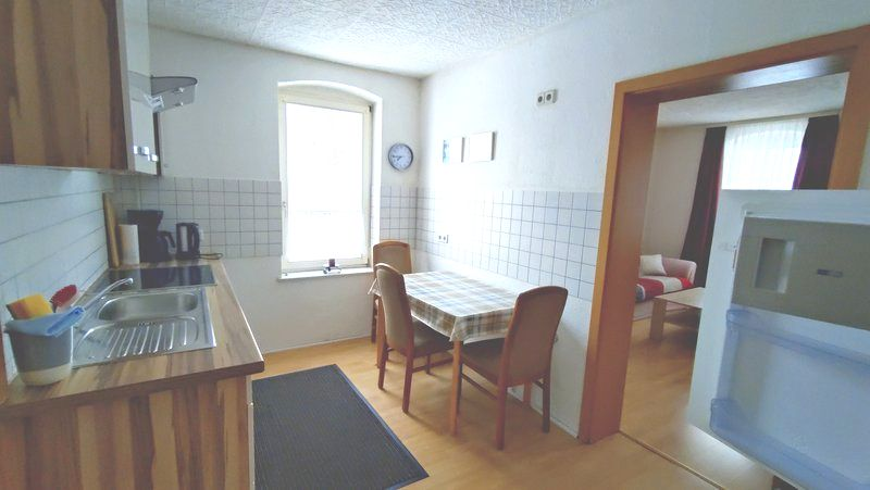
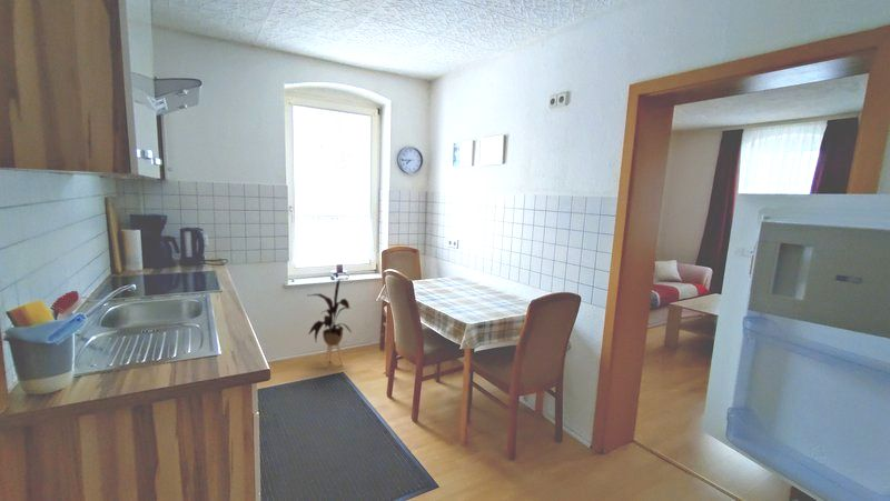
+ house plant [306,278,353,370]
